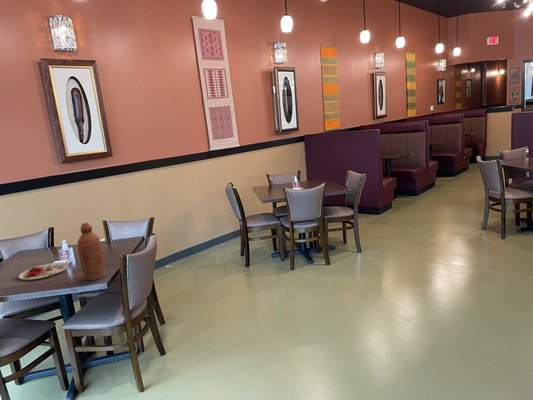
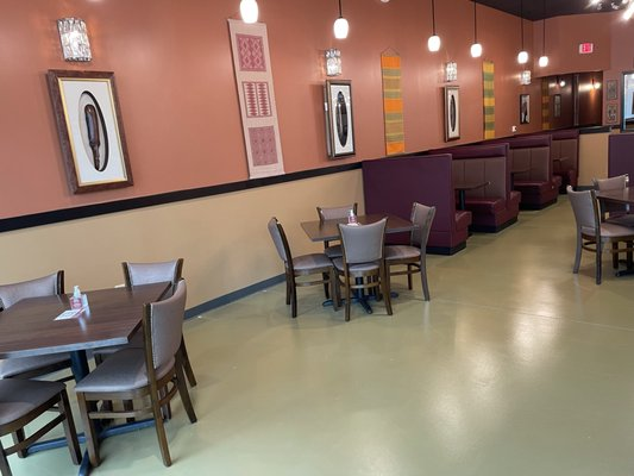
- plate [18,262,69,281]
- bottle [77,222,107,281]
